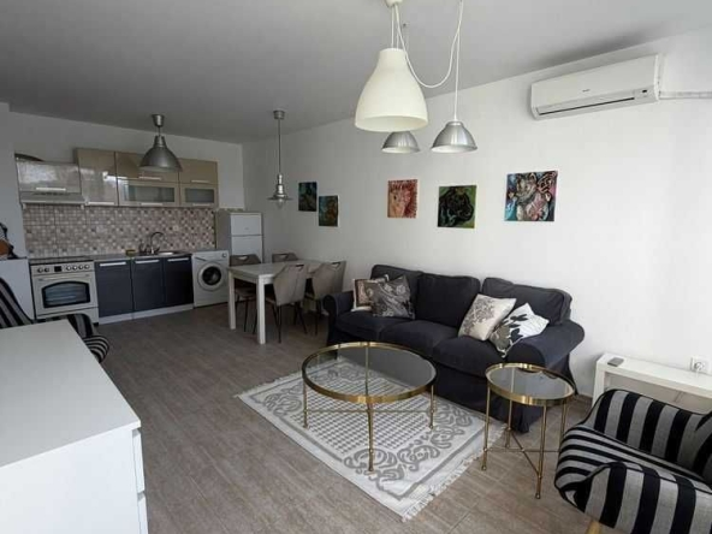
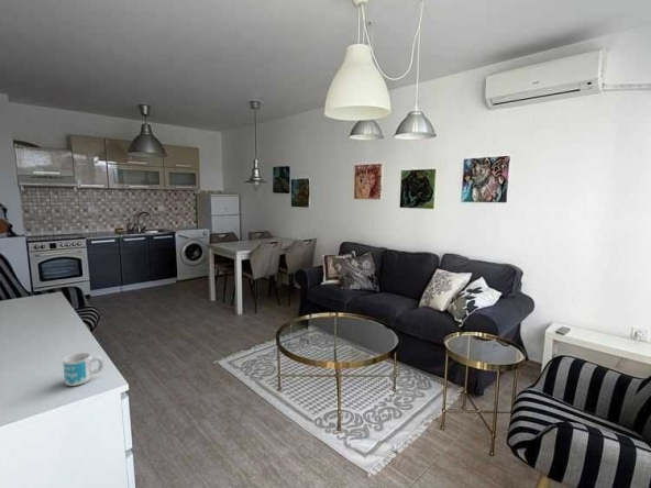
+ mug [62,352,106,387]
